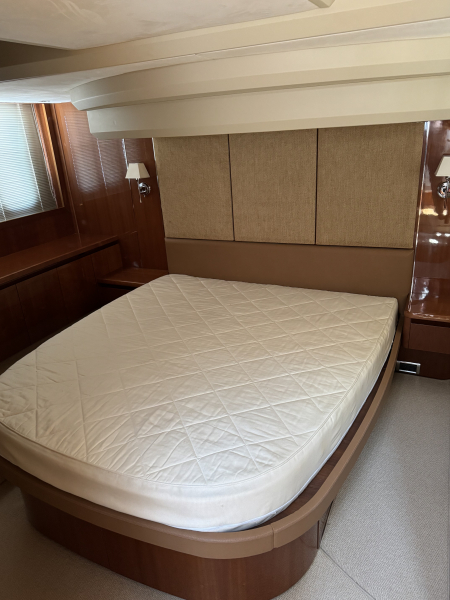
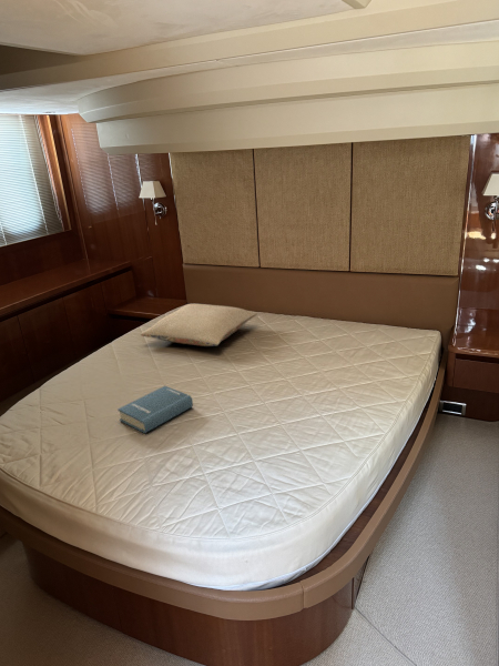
+ hardback book [116,385,194,434]
+ pillow [140,303,258,347]
